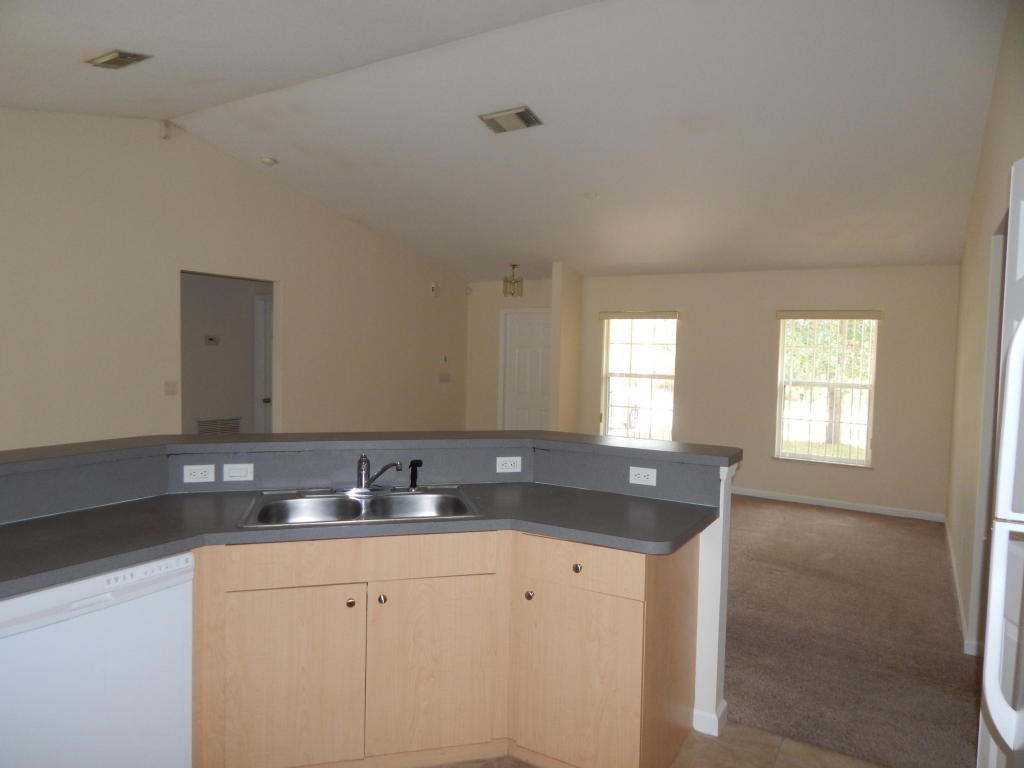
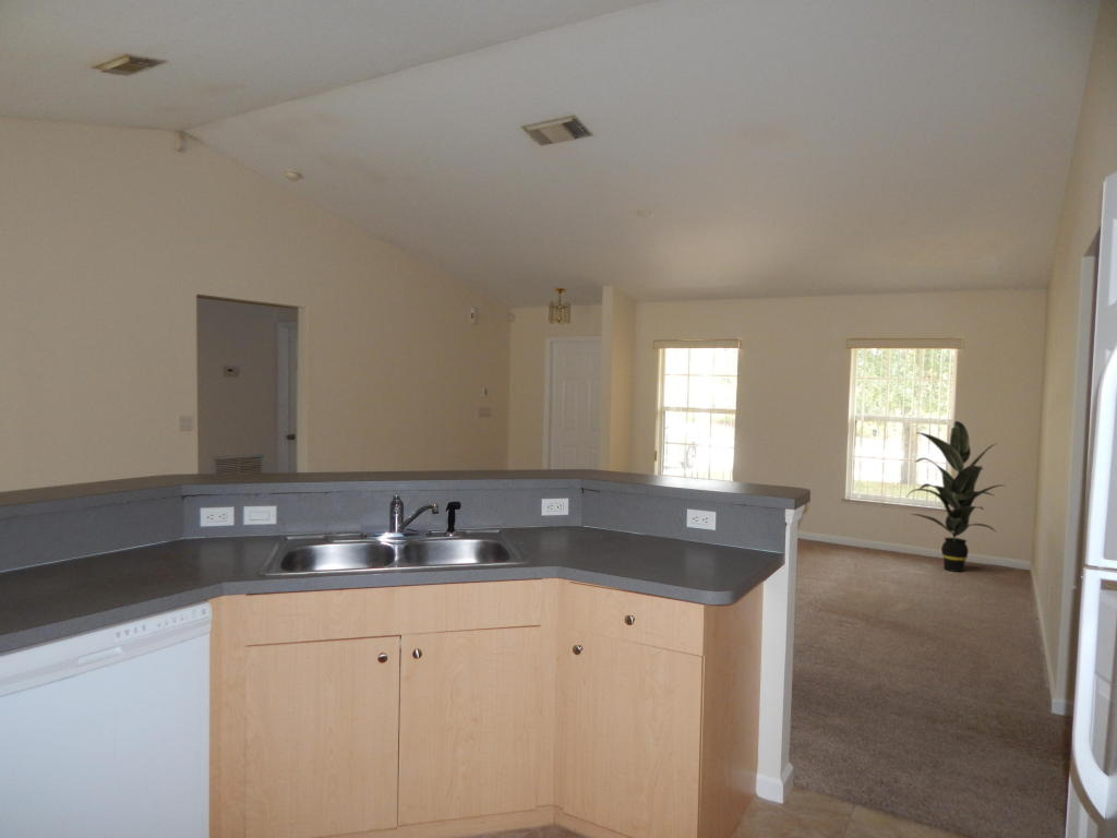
+ indoor plant [904,420,1006,573]
